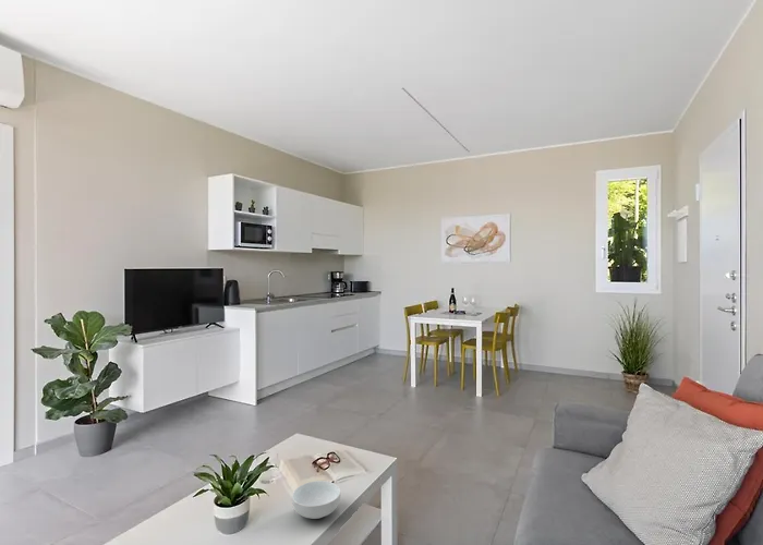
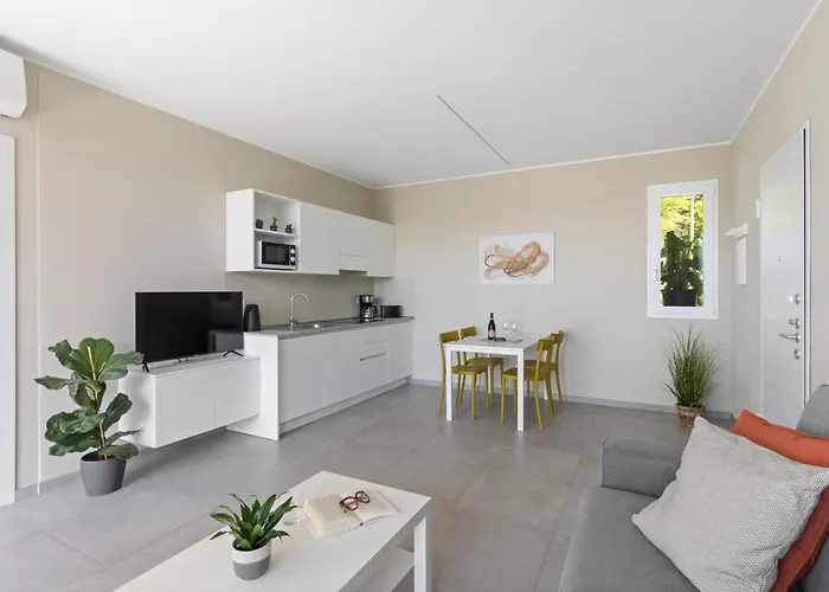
- cereal bowl [291,480,341,520]
